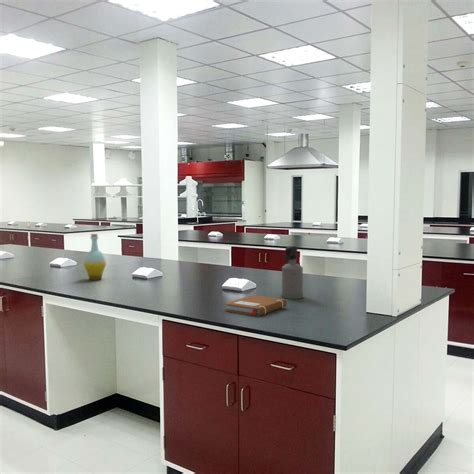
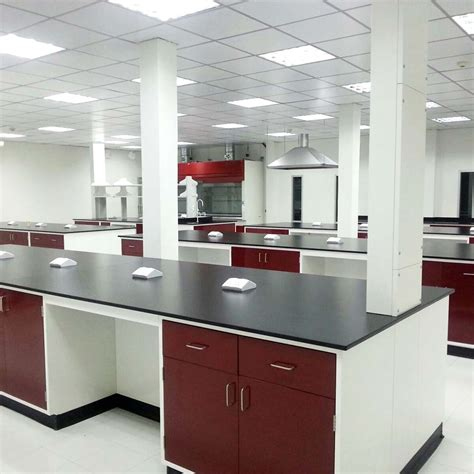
- notebook [224,294,288,317]
- bottle [83,233,107,281]
- spray bottle [280,245,304,300]
